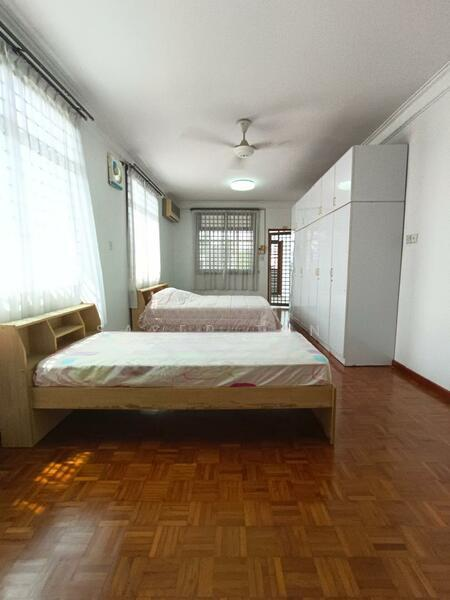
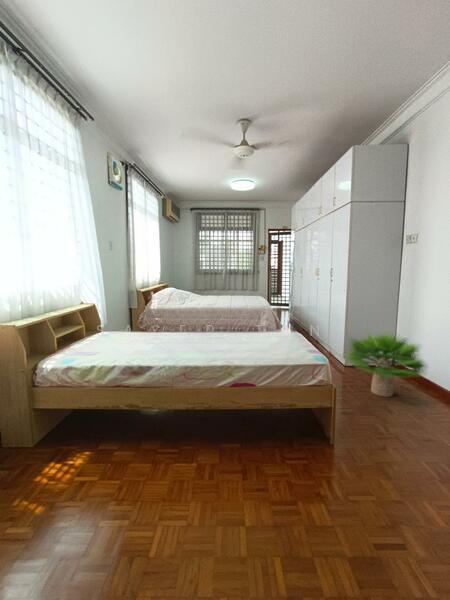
+ potted plant [345,328,430,398]
